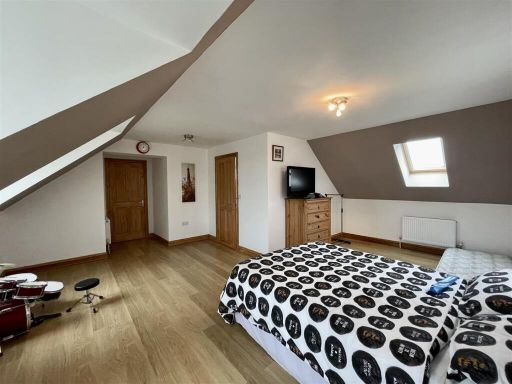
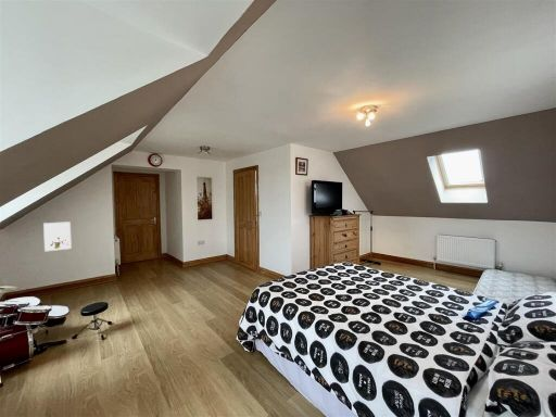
+ wall art [42,220,73,253]
